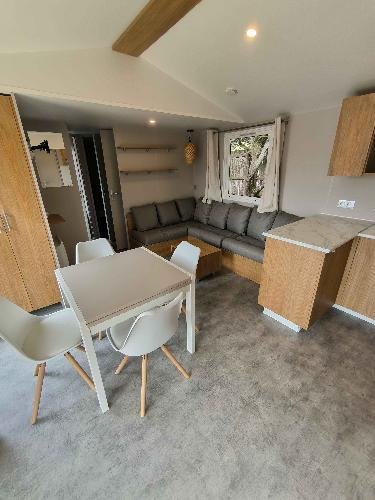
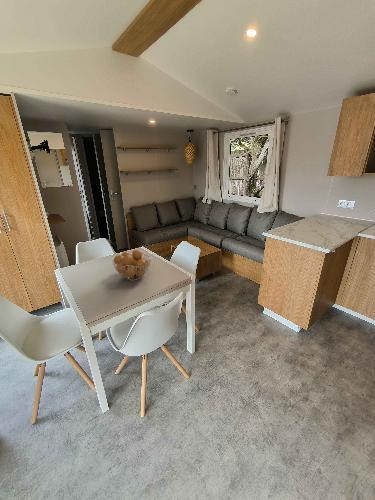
+ fruit basket [111,249,152,282]
